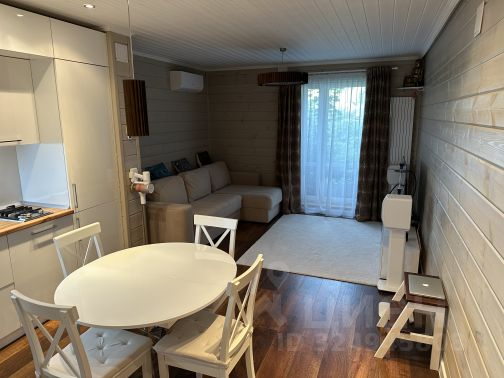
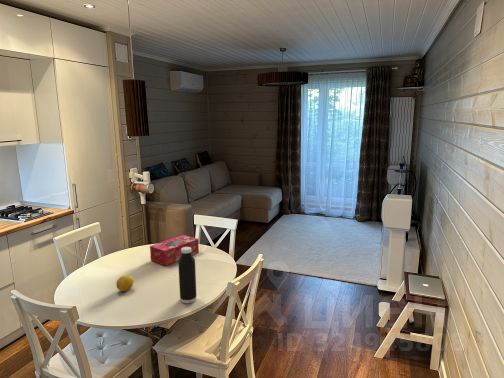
+ tissue box [149,234,200,267]
+ fruit [115,274,134,292]
+ water bottle [177,247,198,304]
